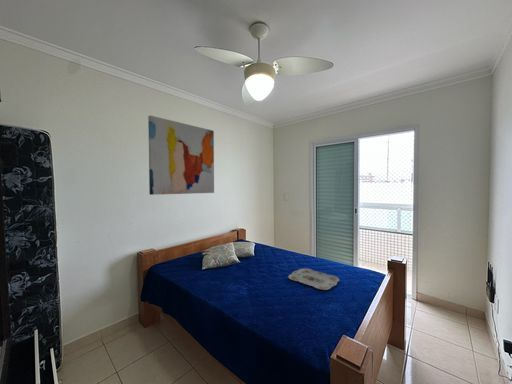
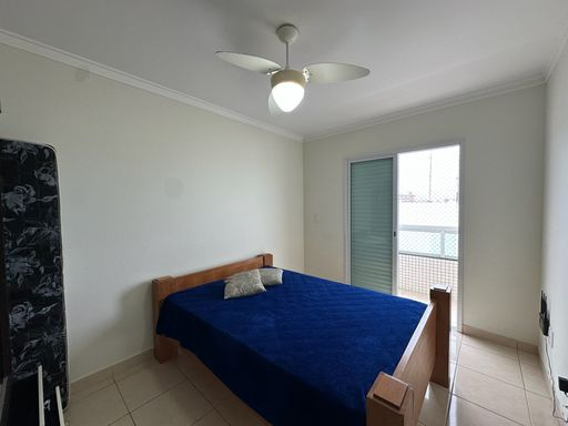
- wall art [147,114,215,196]
- serving tray [287,267,340,291]
